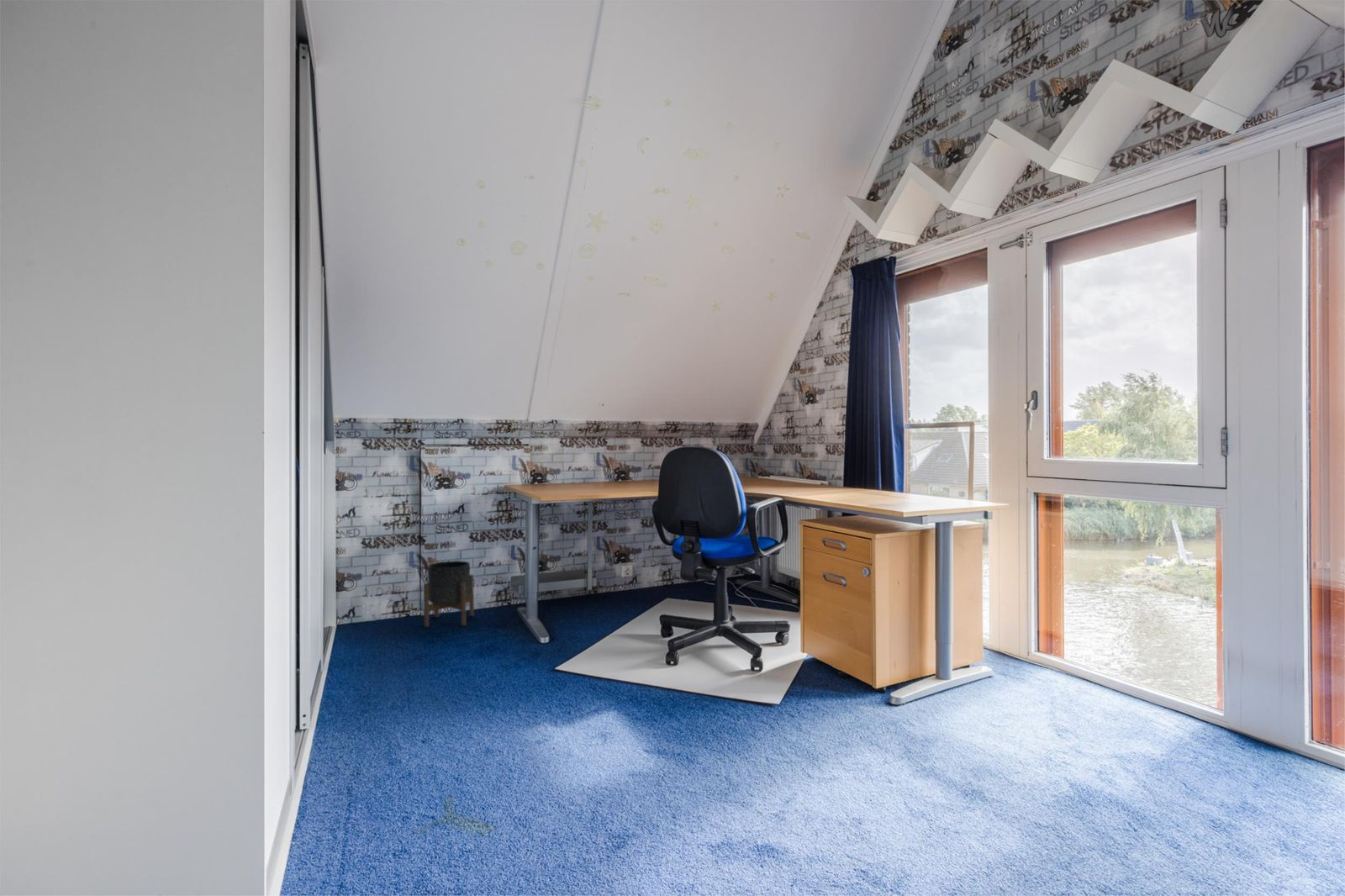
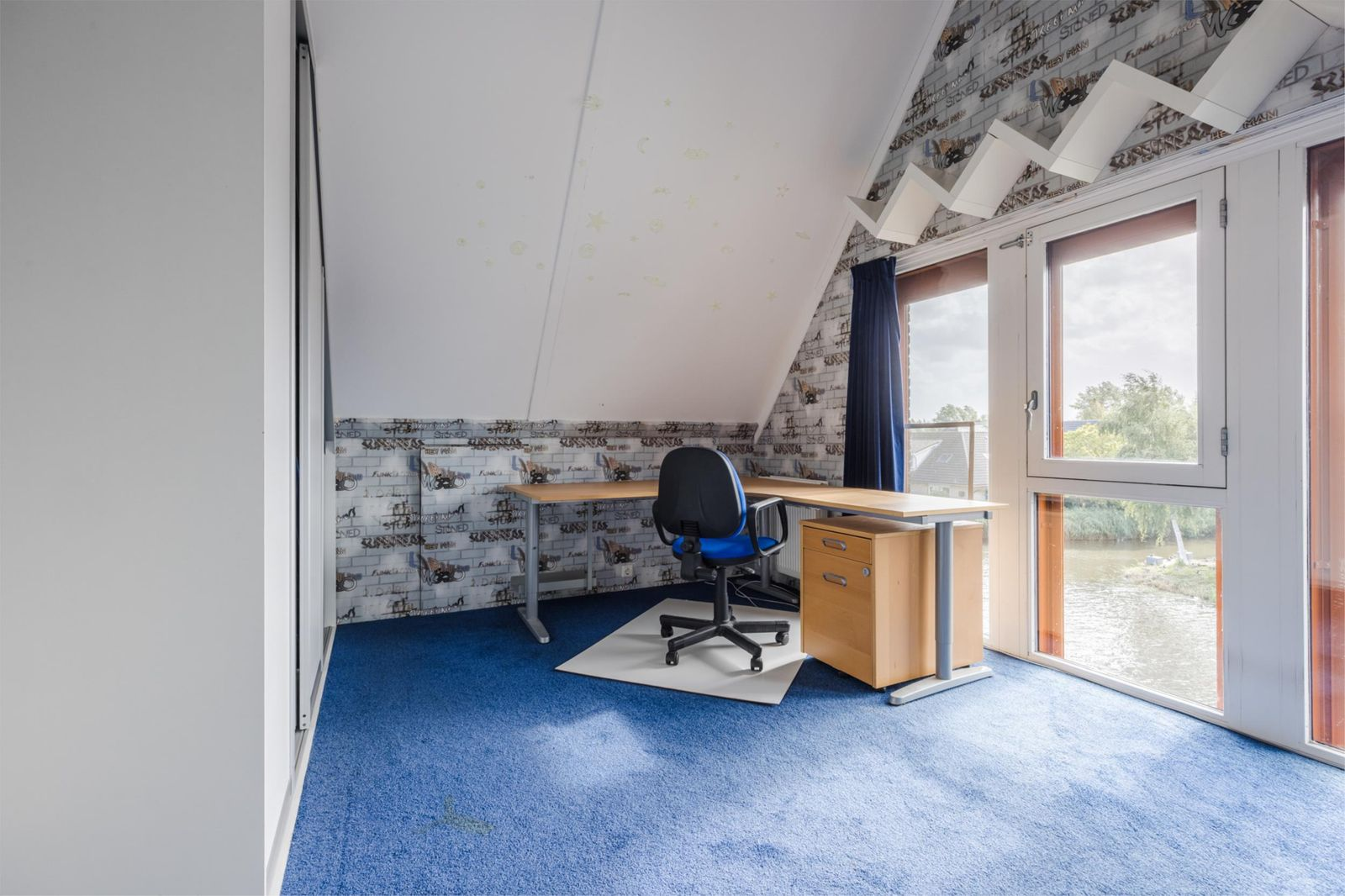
- planter [423,560,475,628]
